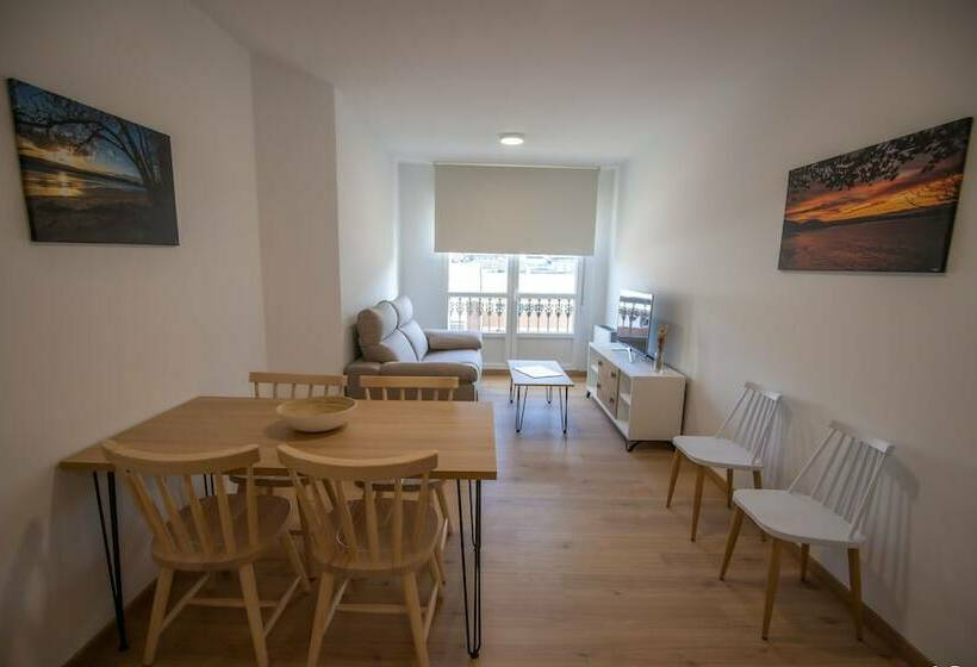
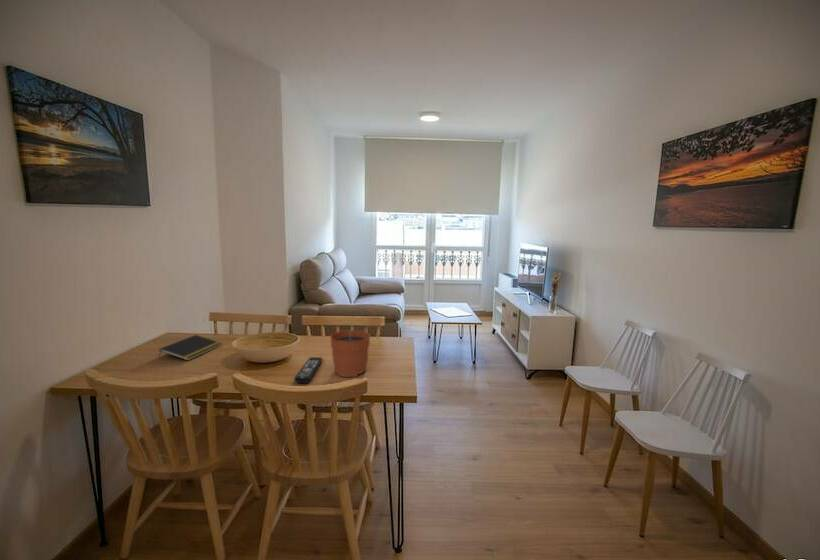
+ remote control [293,356,323,384]
+ plant pot [329,315,371,378]
+ notepad [158,334,223,362]
